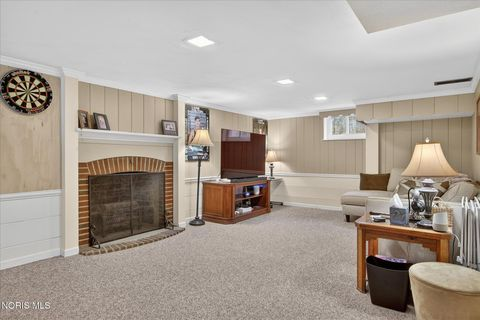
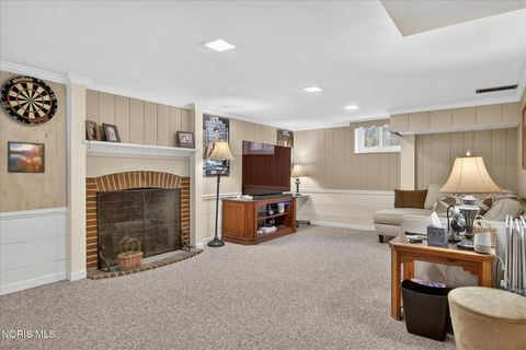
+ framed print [7,140,46,174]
+ basket [116,236,144,271]
